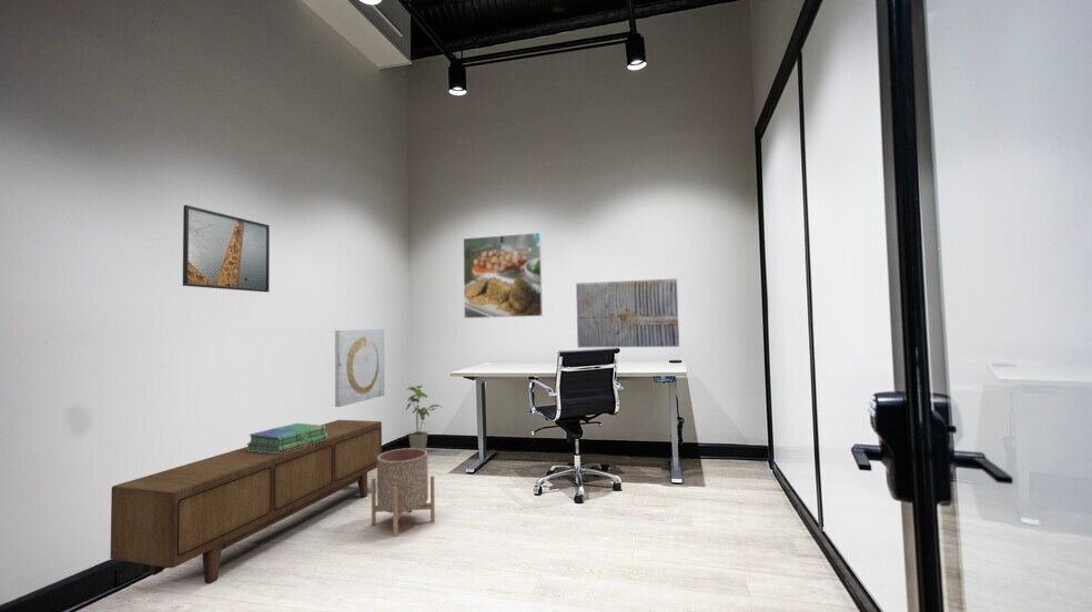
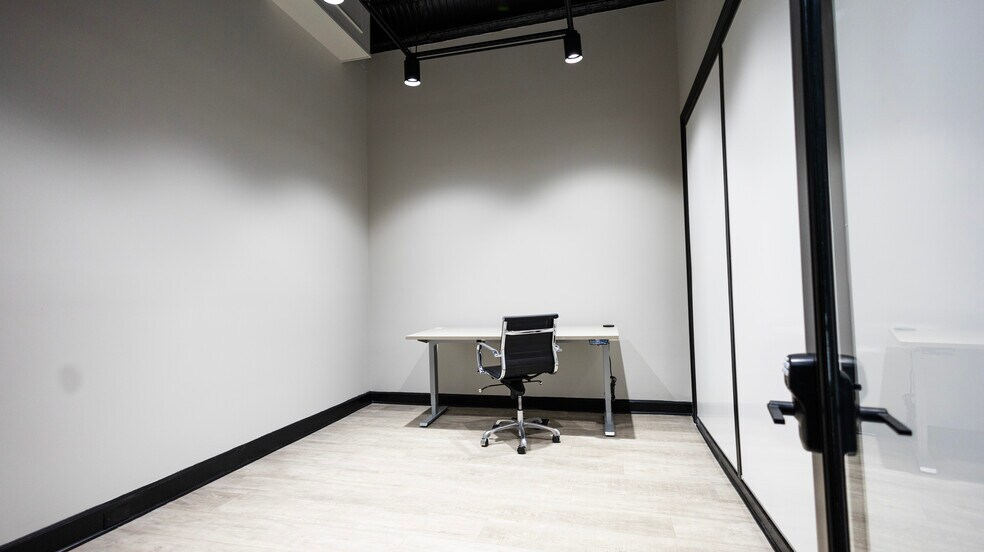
- planter [371,447,436,538]
- stack of books [245,422,327,453]
- wall art [575,277,680,349]
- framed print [182,204,271,293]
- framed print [462,232,544,319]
- wall art [334,328,386,408]
- house plant [405,385,444,450]
- sideboard [109,419,383,585]
